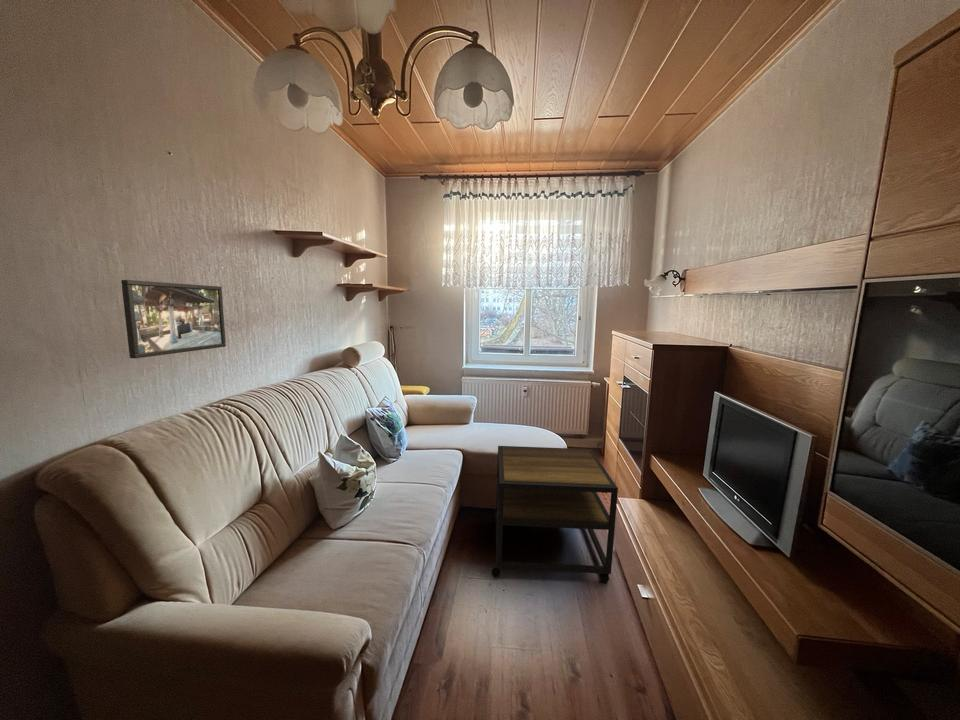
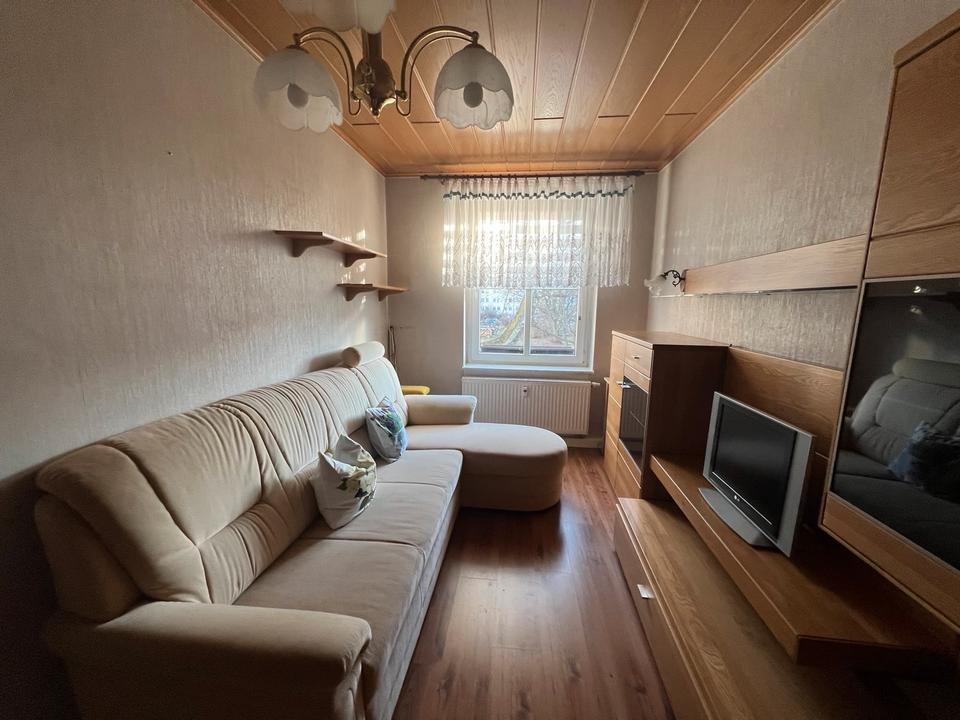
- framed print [120,279,227,359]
- side table [491,445,619,583]
